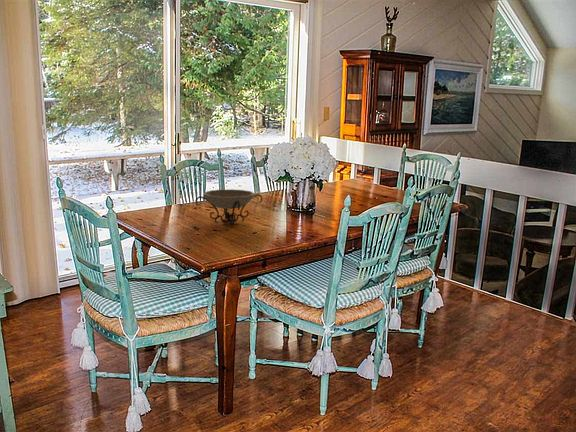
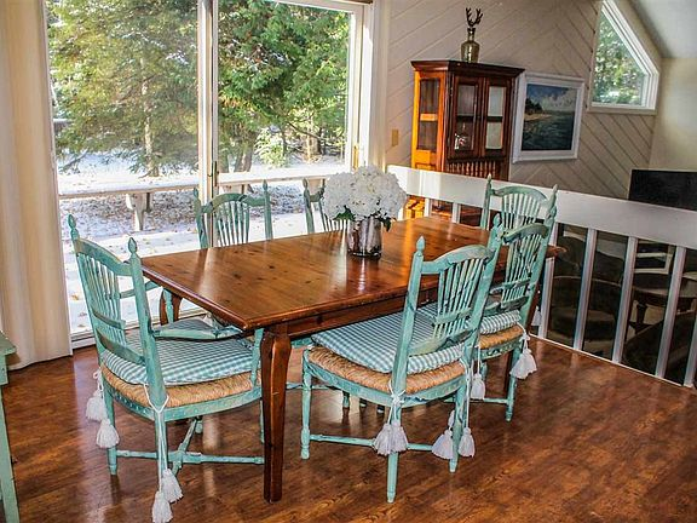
- decorative bowl [194,188,264,226]
